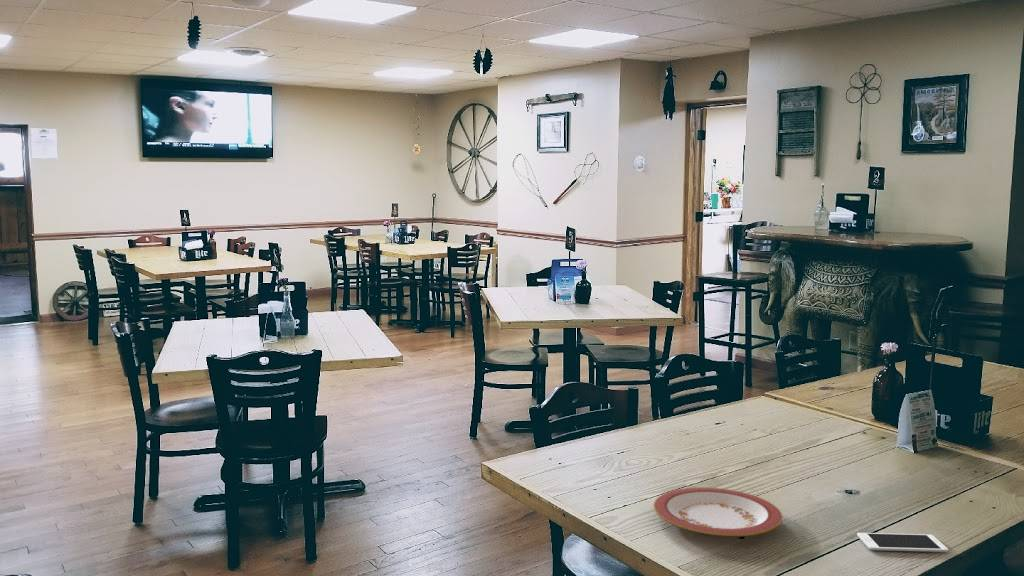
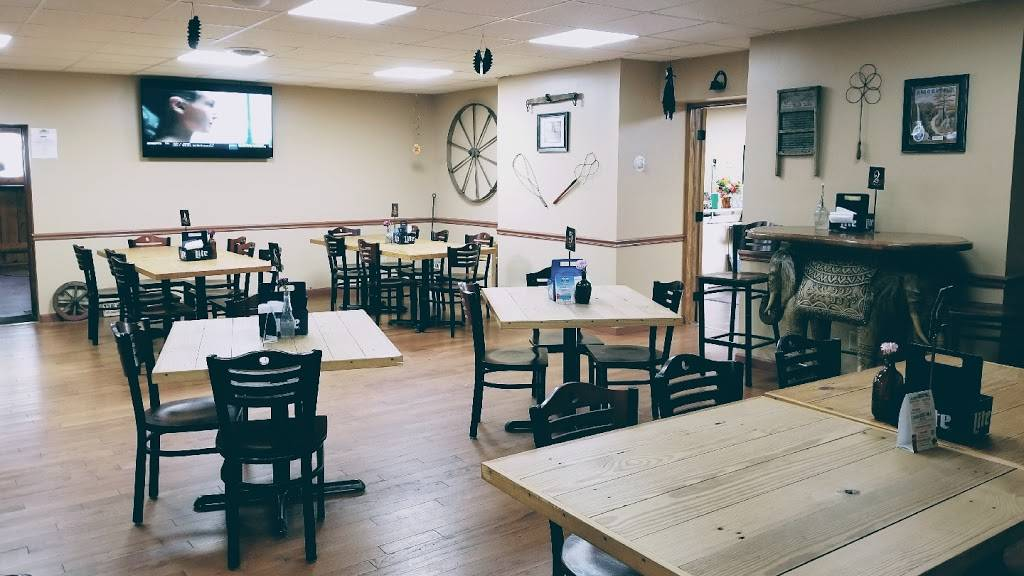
- cell phone [856,532,949,553]
- plate [653,486,783,537]
